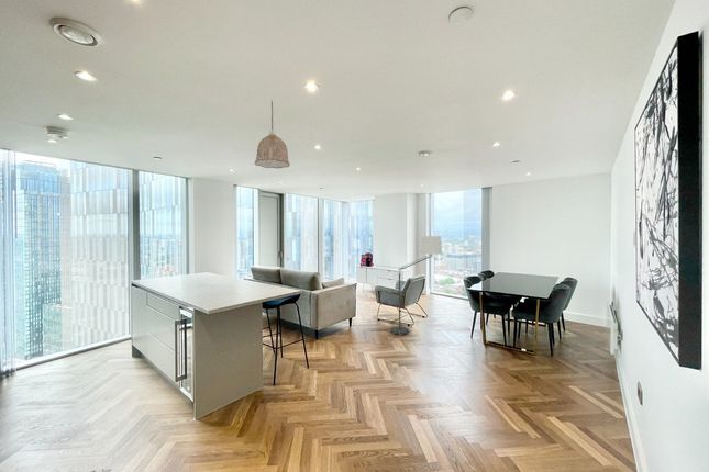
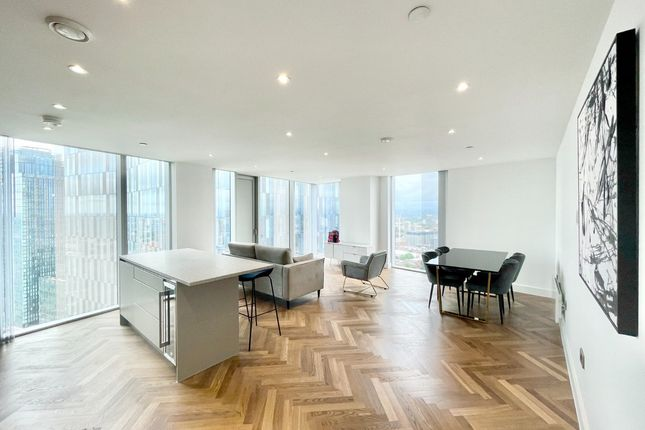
- pendant lamp [254,100,291,169]
- floor lamp [388,235,443,336]
